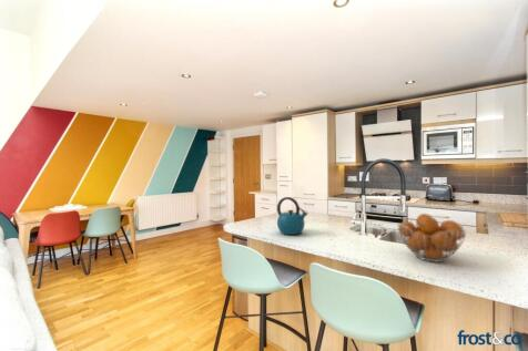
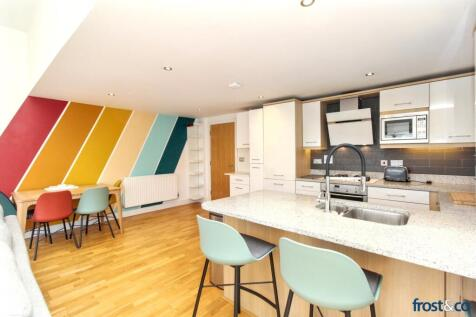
- fruit basket [396,213,467,264]
- kettle [276,196,308,236]
